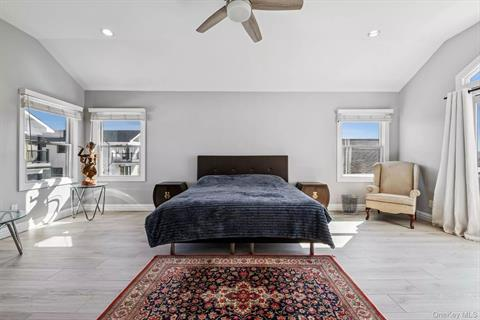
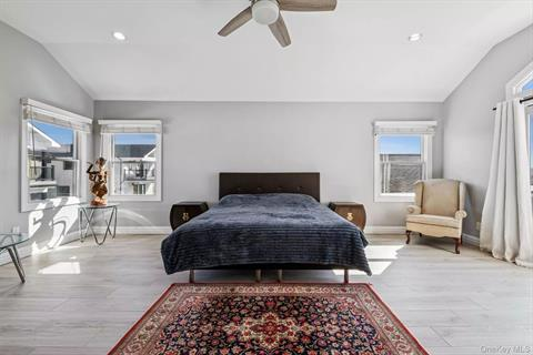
- waste bin [340,194,360,215]
